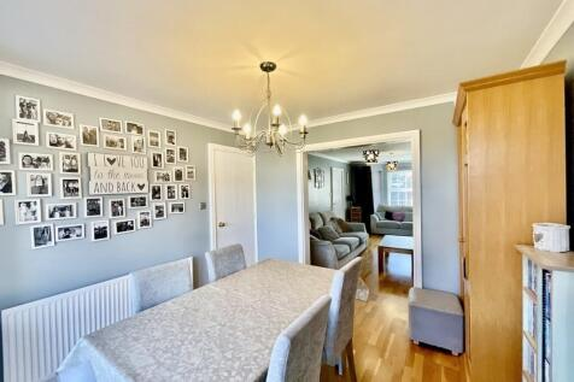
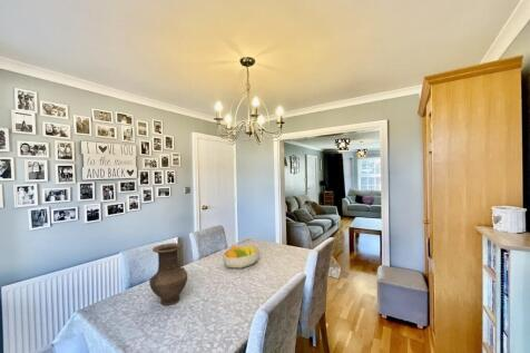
+ vase [148,242,188,306]
+ fruit bowl [222,244,262,269]
